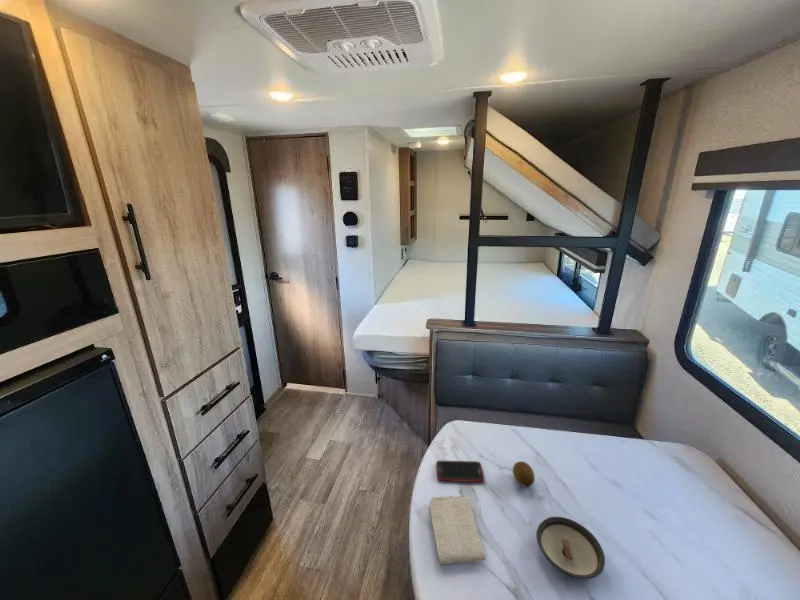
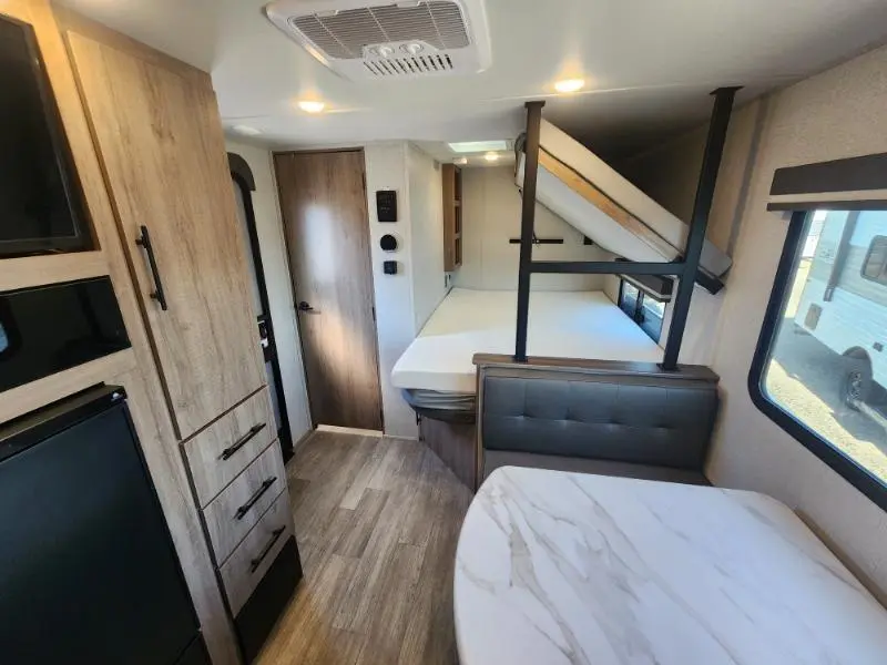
- washcloth [429,494,486,565]
- saucer [535,516,606,580]
- cell phone [435,460,485,483]
- fruit [512,460,536,488]
